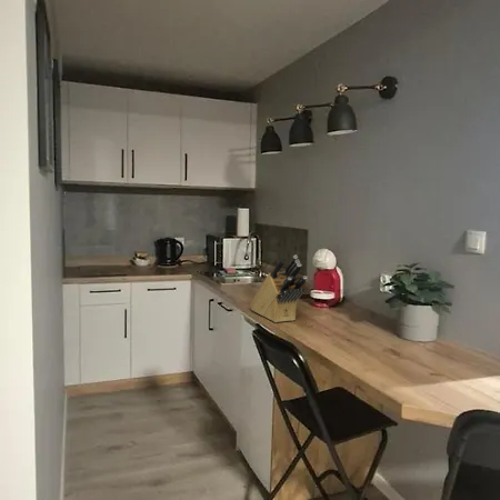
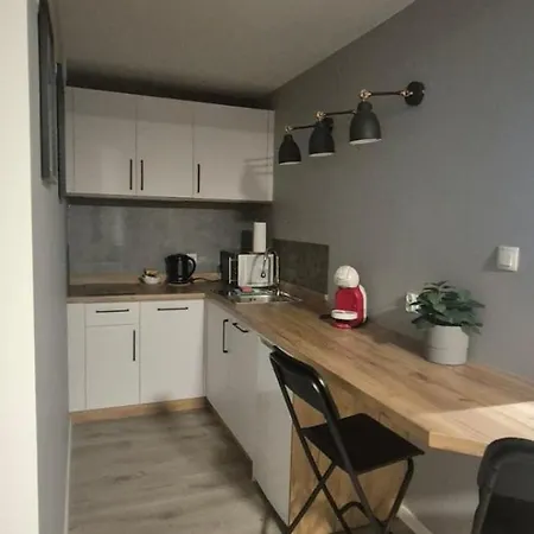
- knife block [249,254,308,323]
